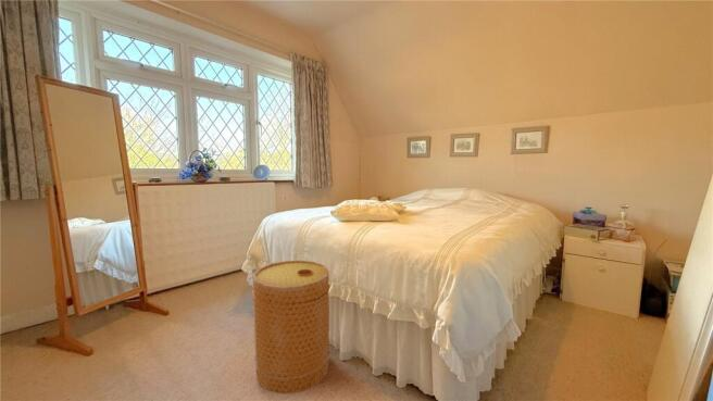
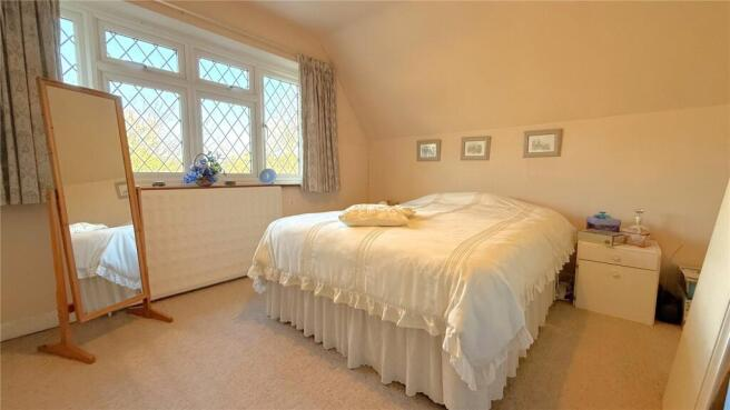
- basket [251,260,332,396]
